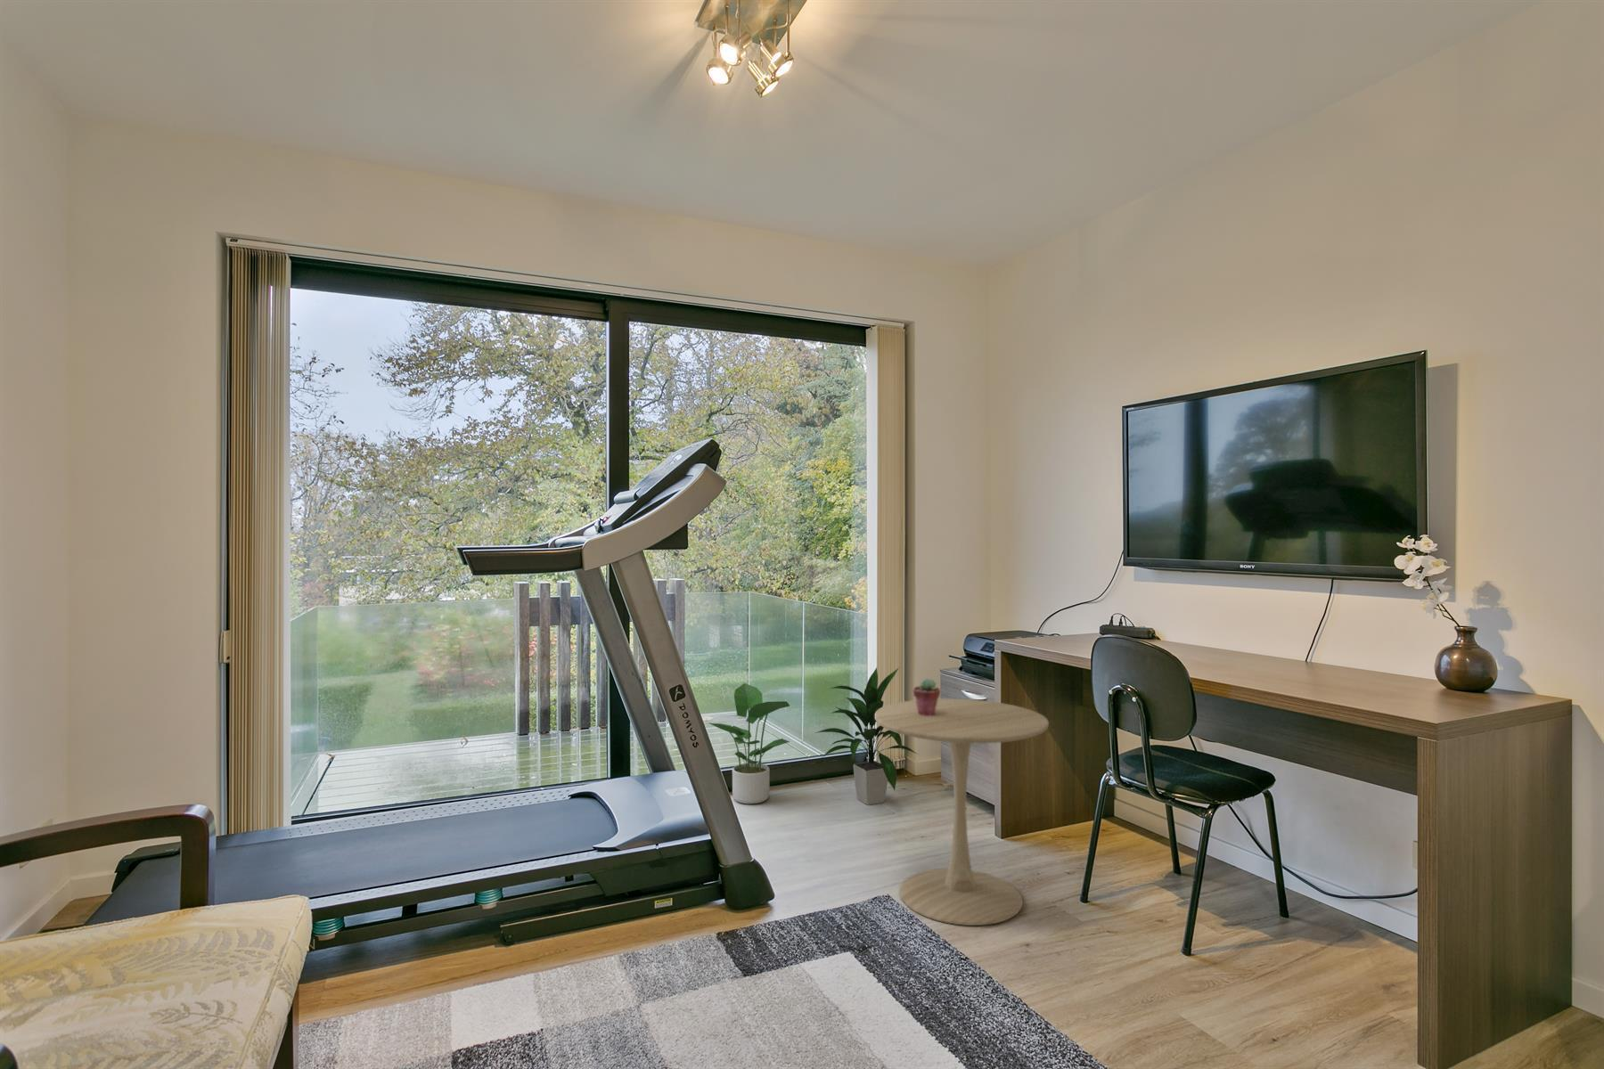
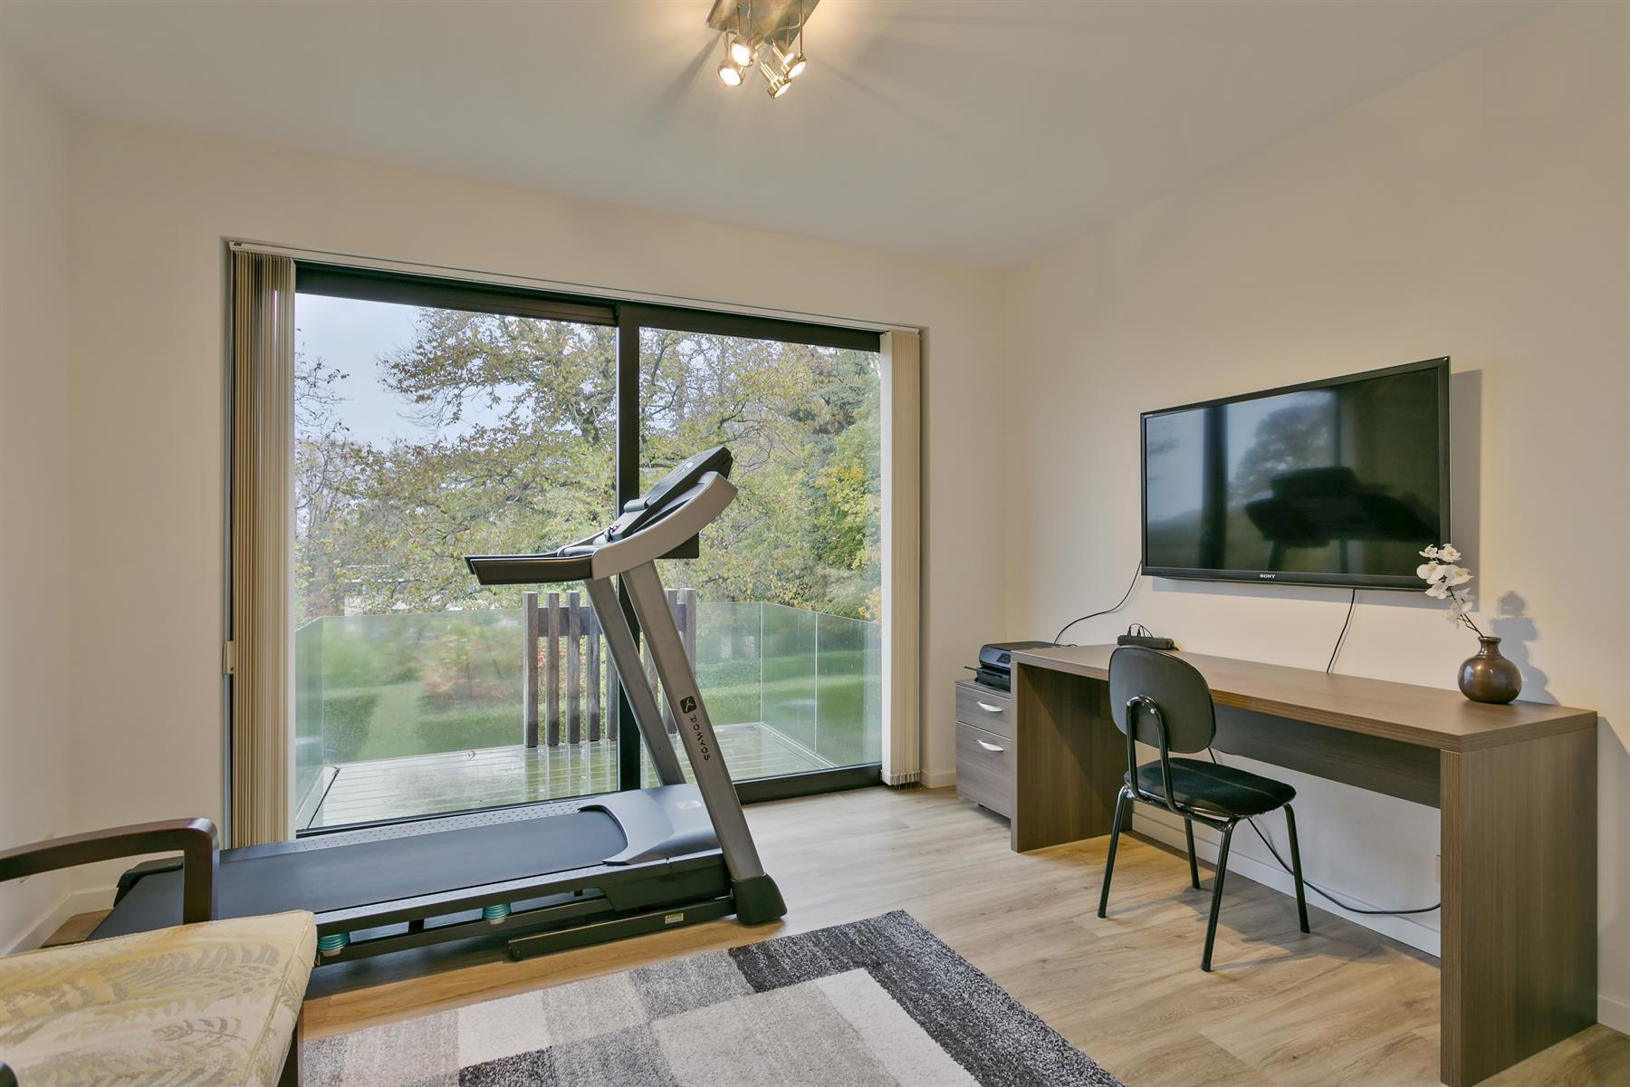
- indoor plant [814,667,919,807]
- potted succulent [913,678,940,716]
- potted plant [709,682,790,804]
- side table [875,698,1050,927]
